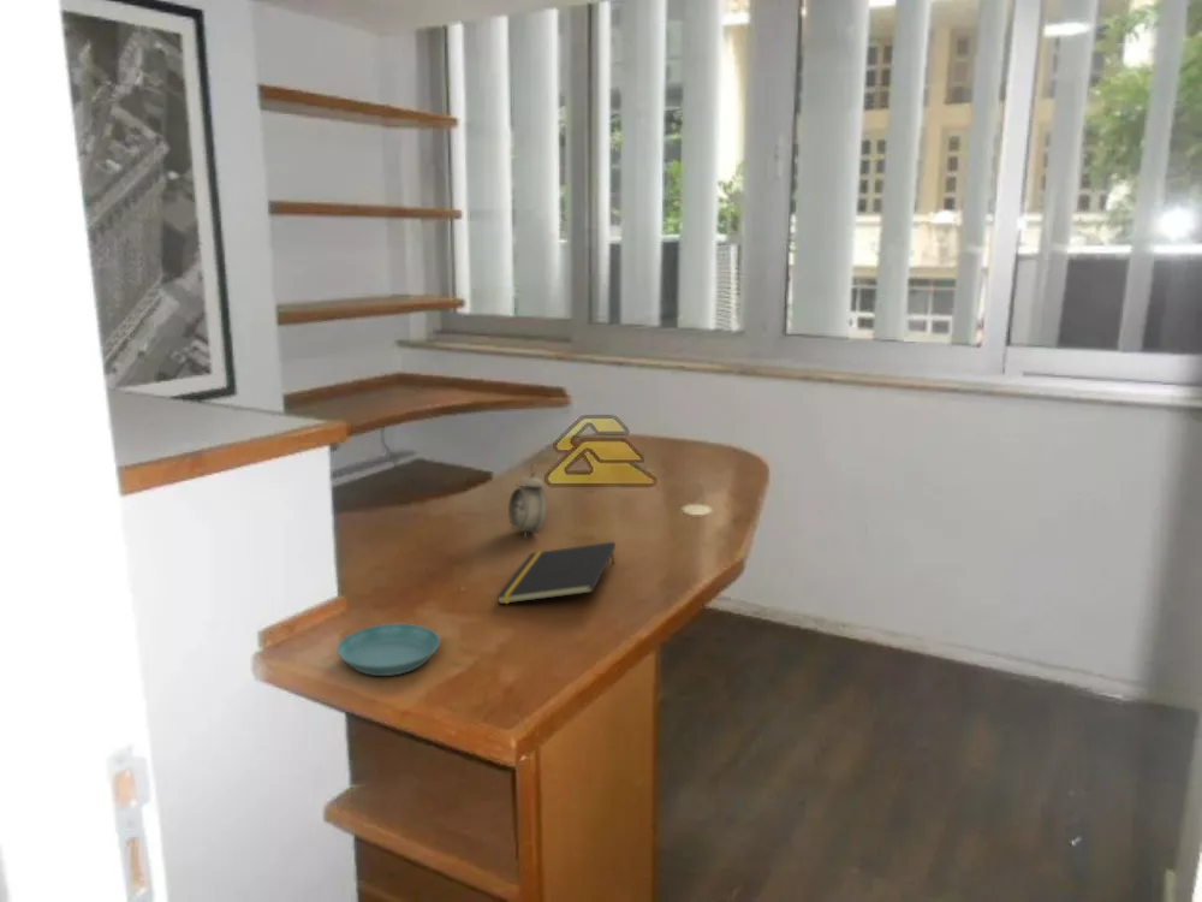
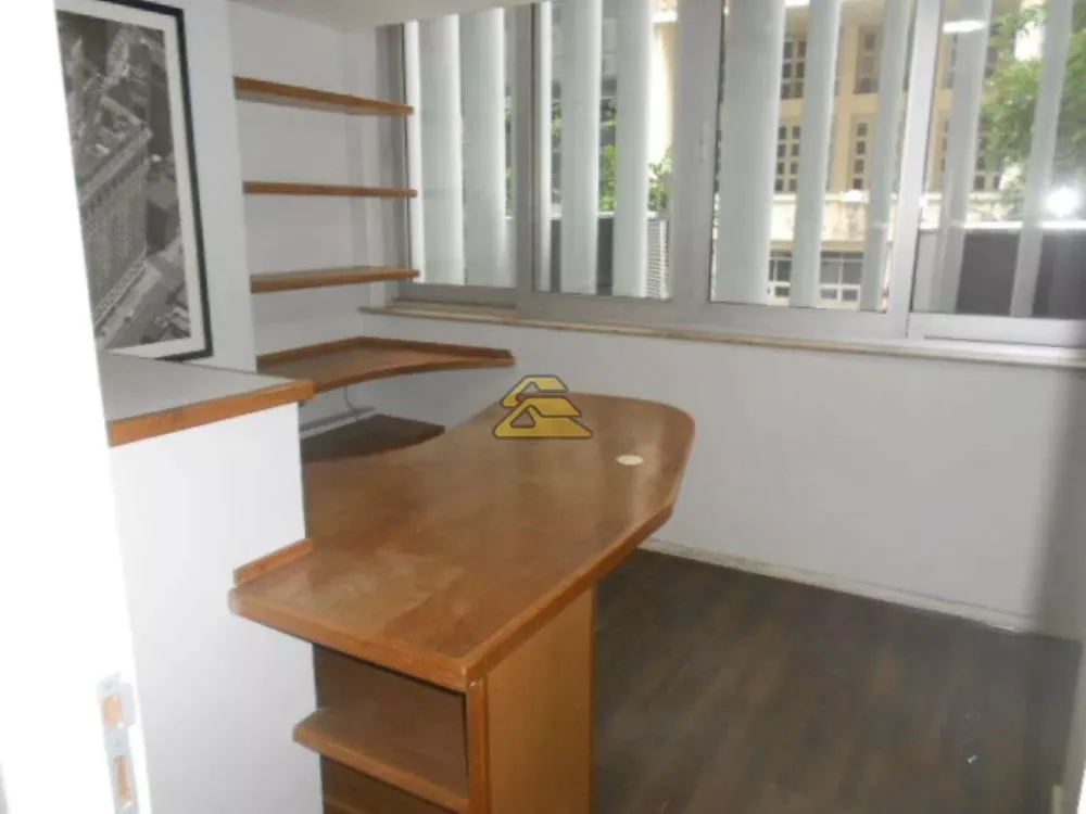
- saucer [335,623,441,677]
- notepad [495,541,617,605]
- alarm clock [507,463,548,540]
